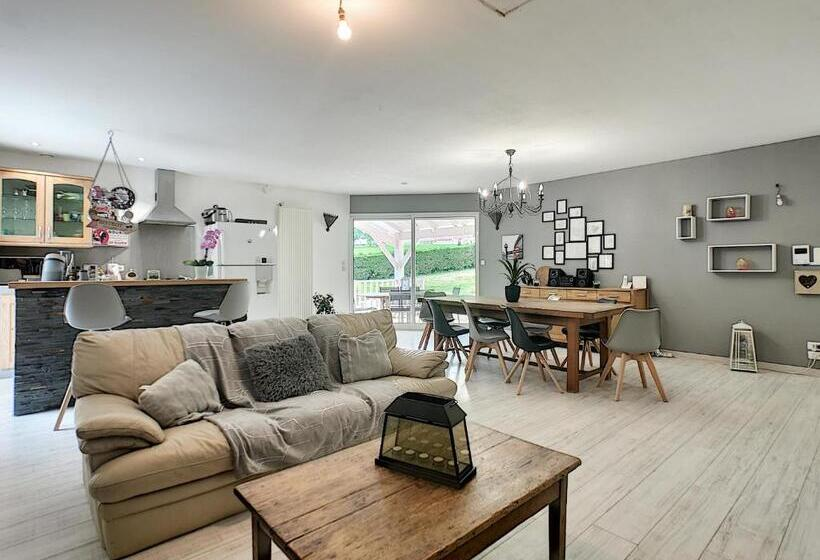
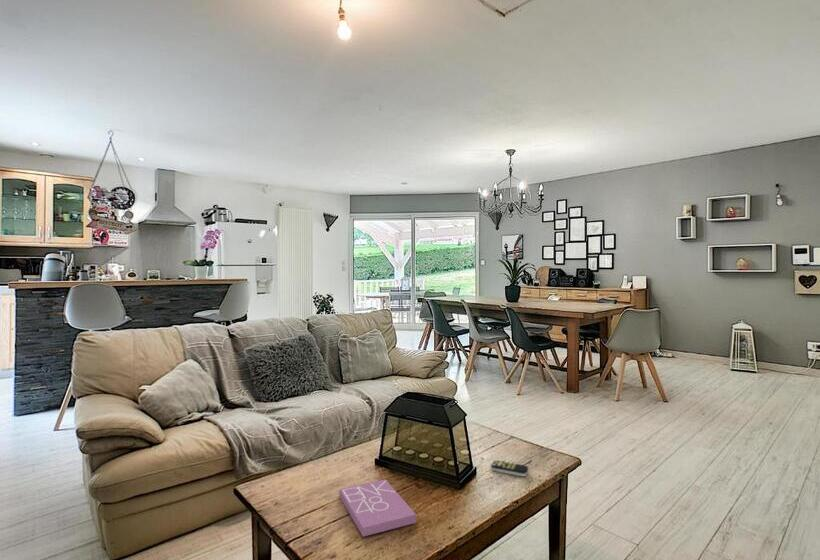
+ book [339,478,417,538]
+ remote control [490,459,529,477]
